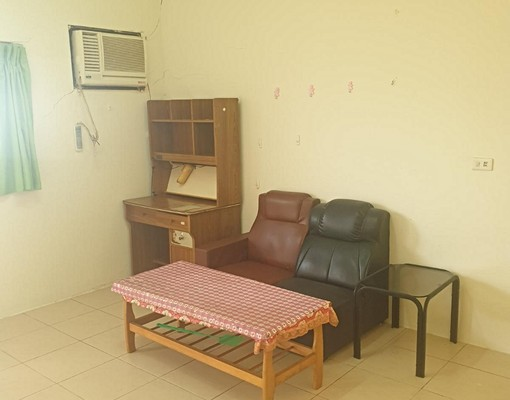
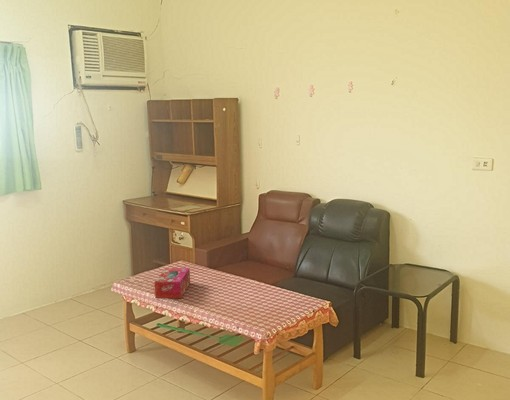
+ tissue box [154,267,191,299]
